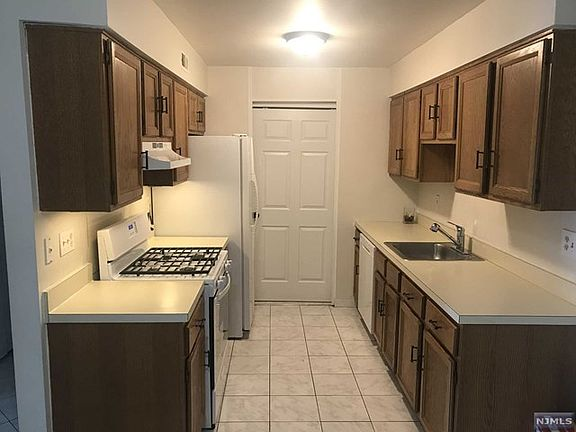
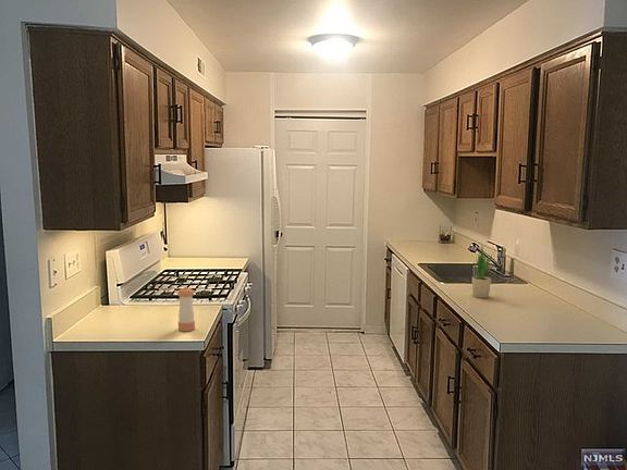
+ pepper shaker [176,286,196,332]
+ potted plant [471,246,493,299]
